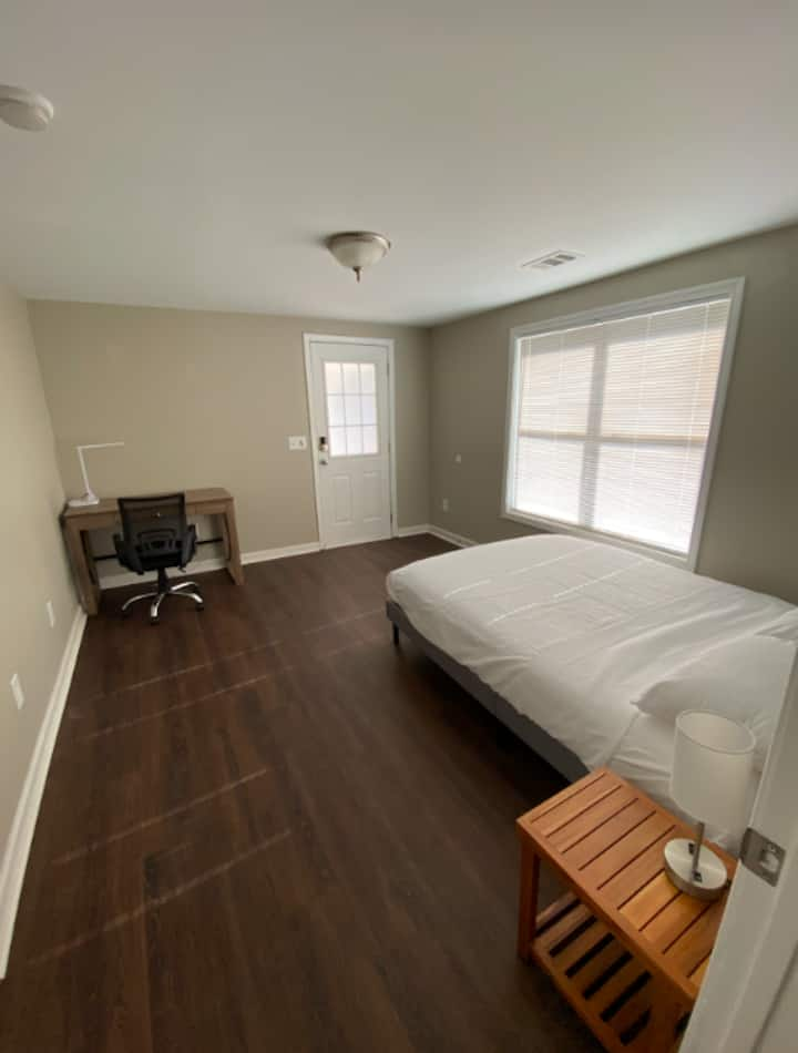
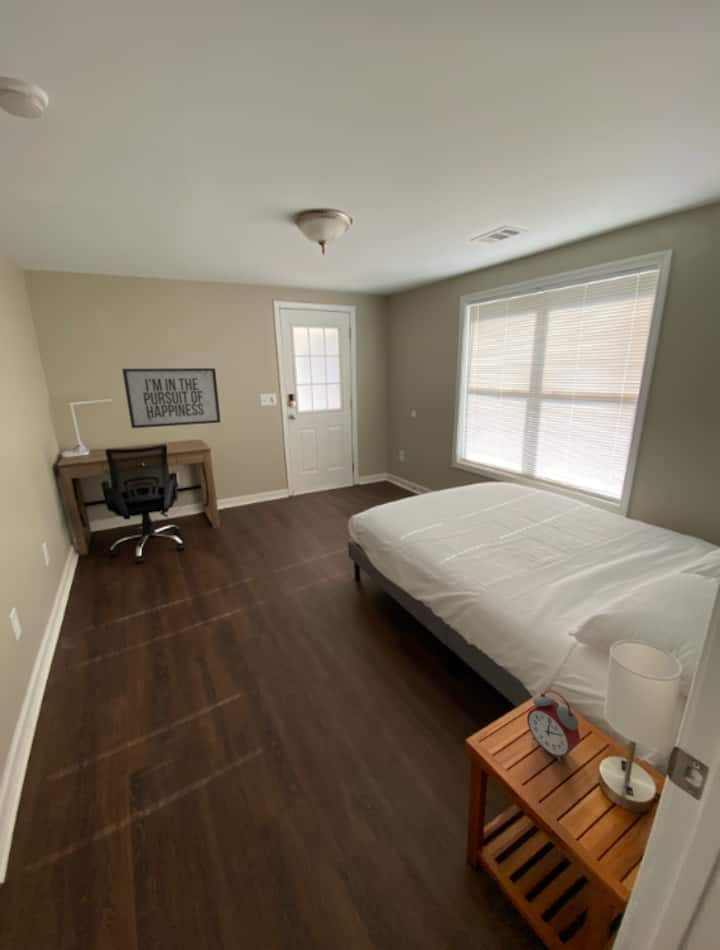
+ mirror [121,367,222,429]
+ alarm clock [526,689,581,763]
